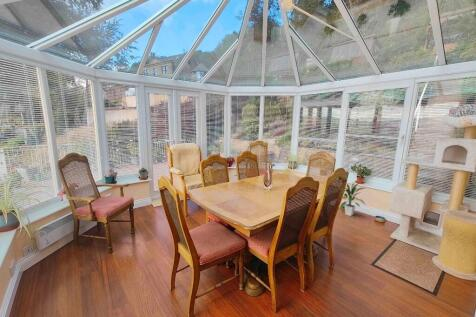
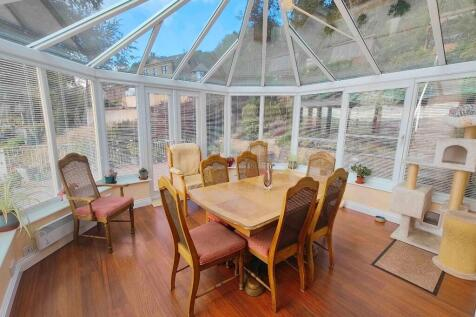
- indoor plant [339,181,367,217]
